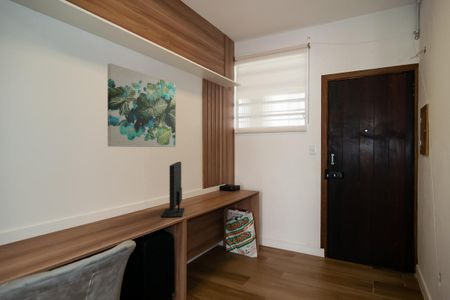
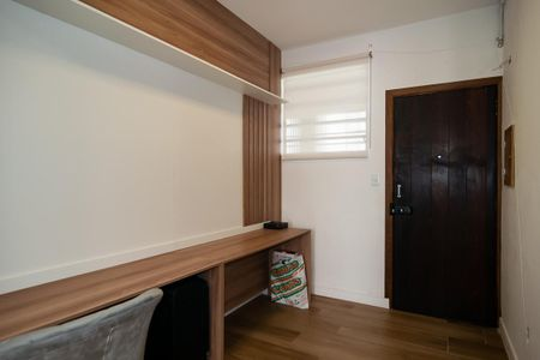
- wall art [107,62,177,148]
- monitor [160,161,185,219]
